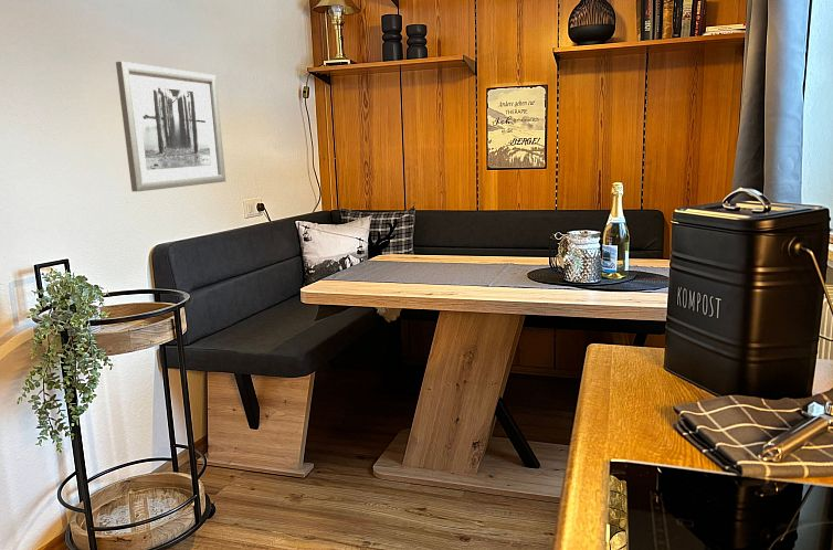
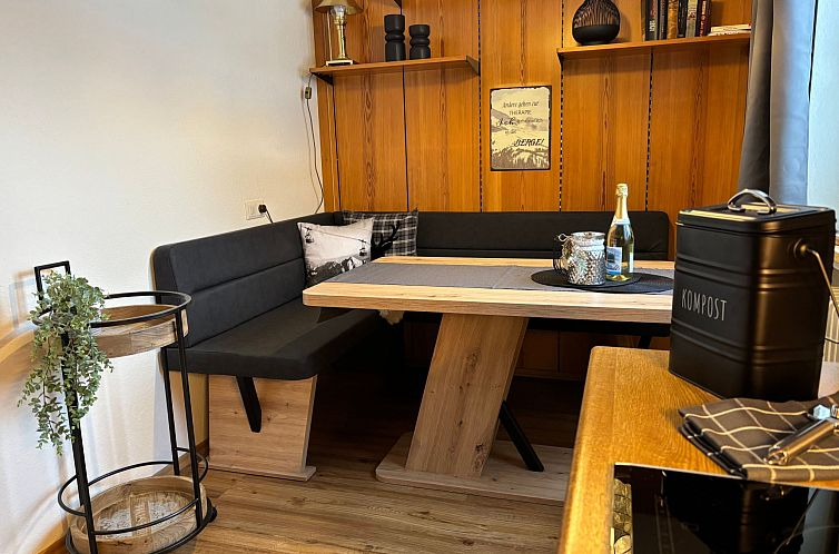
- wall art [115,61,226,192]
